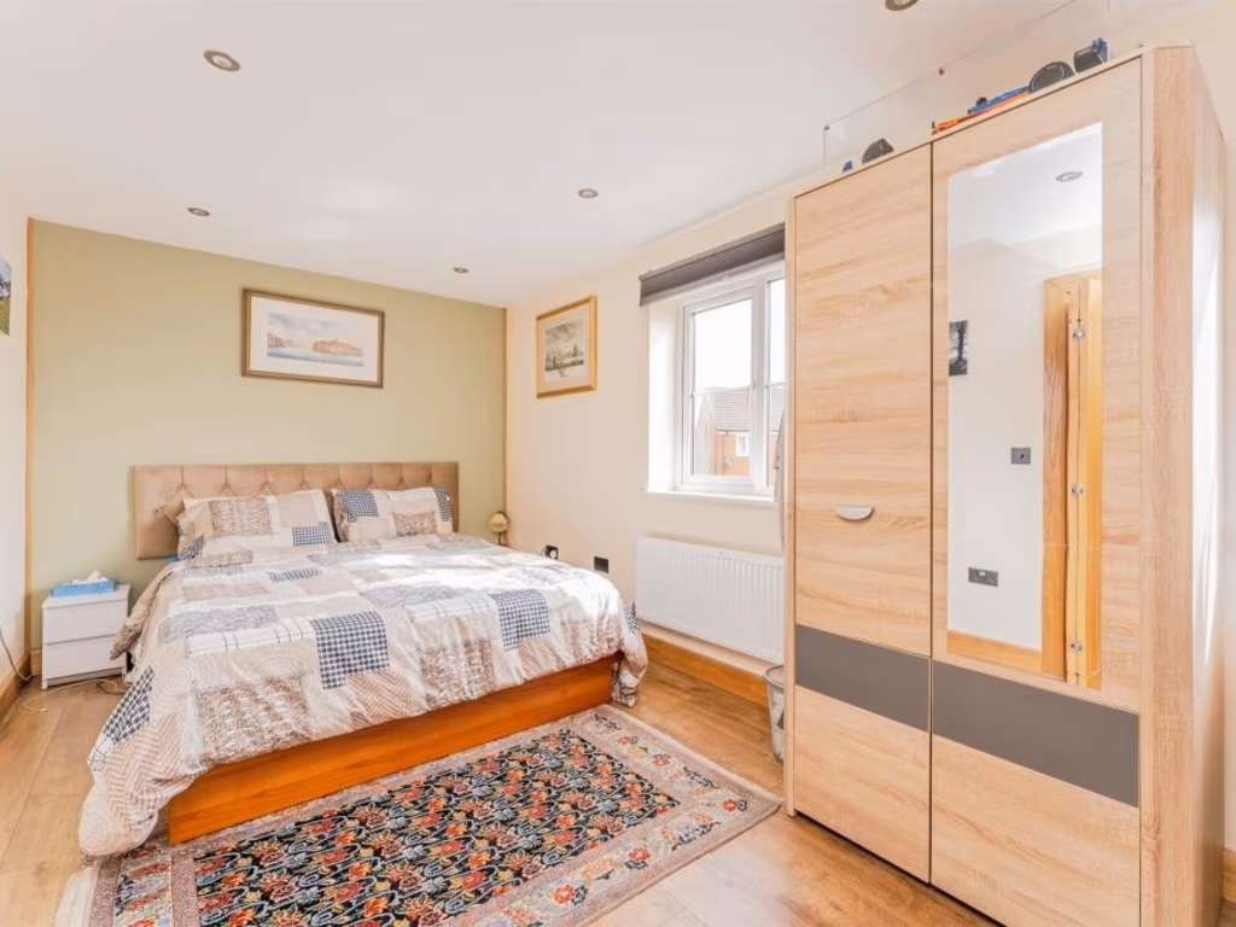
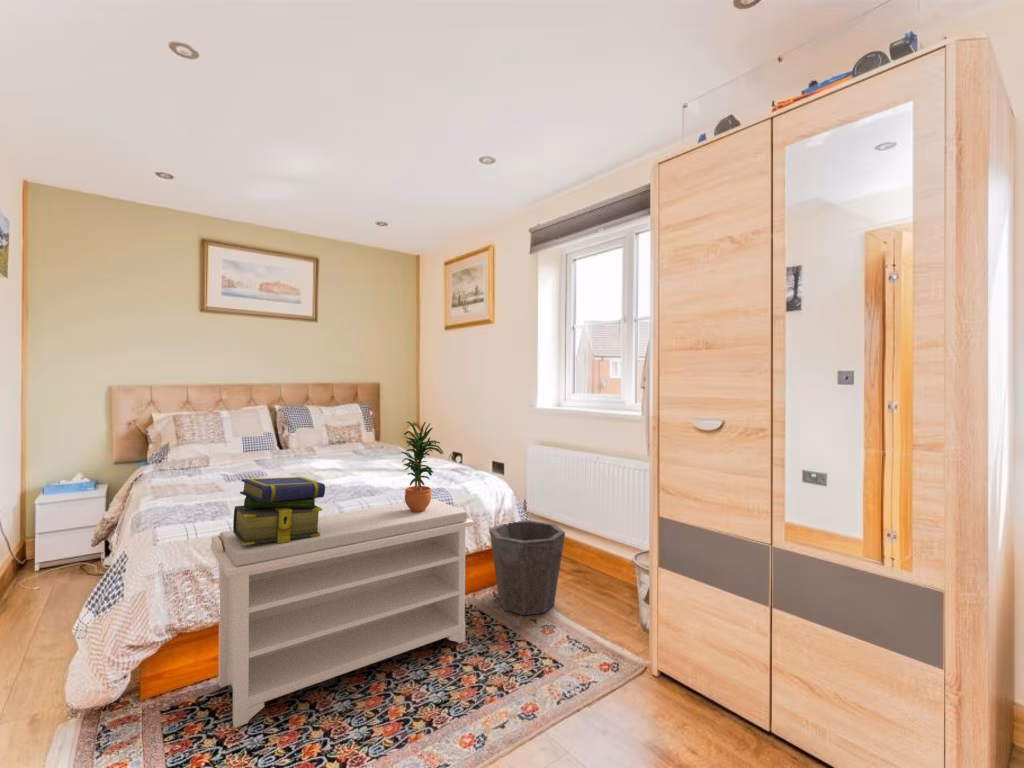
+ waste bin [488,519,566,616]
+ potted plant [401,421,444,512]
+ stack of books [232,476,326,545]
+ bench [210,498,476,729]
